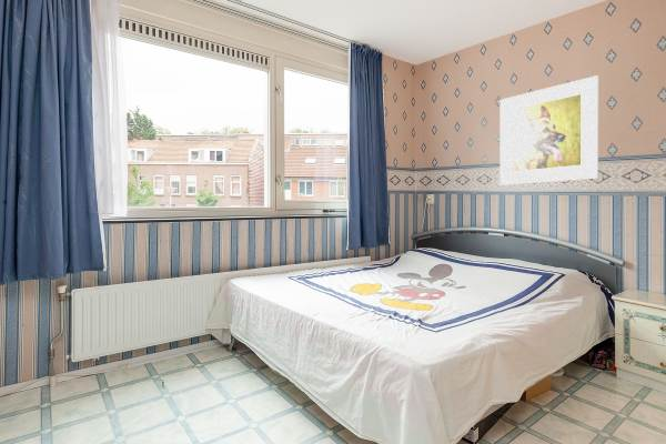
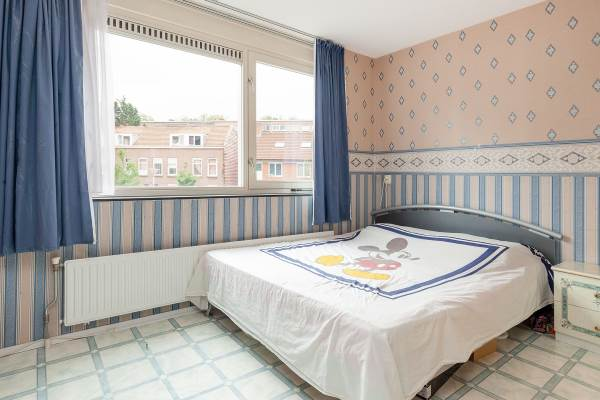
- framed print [500,74,599,186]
